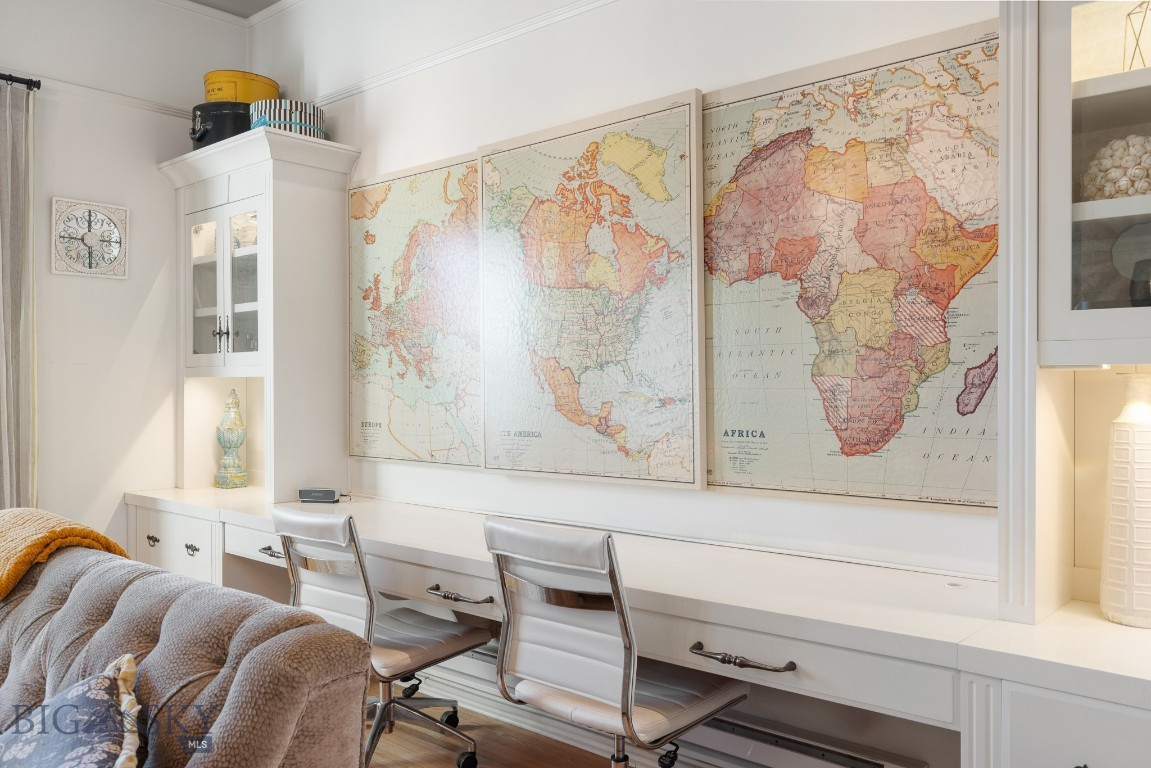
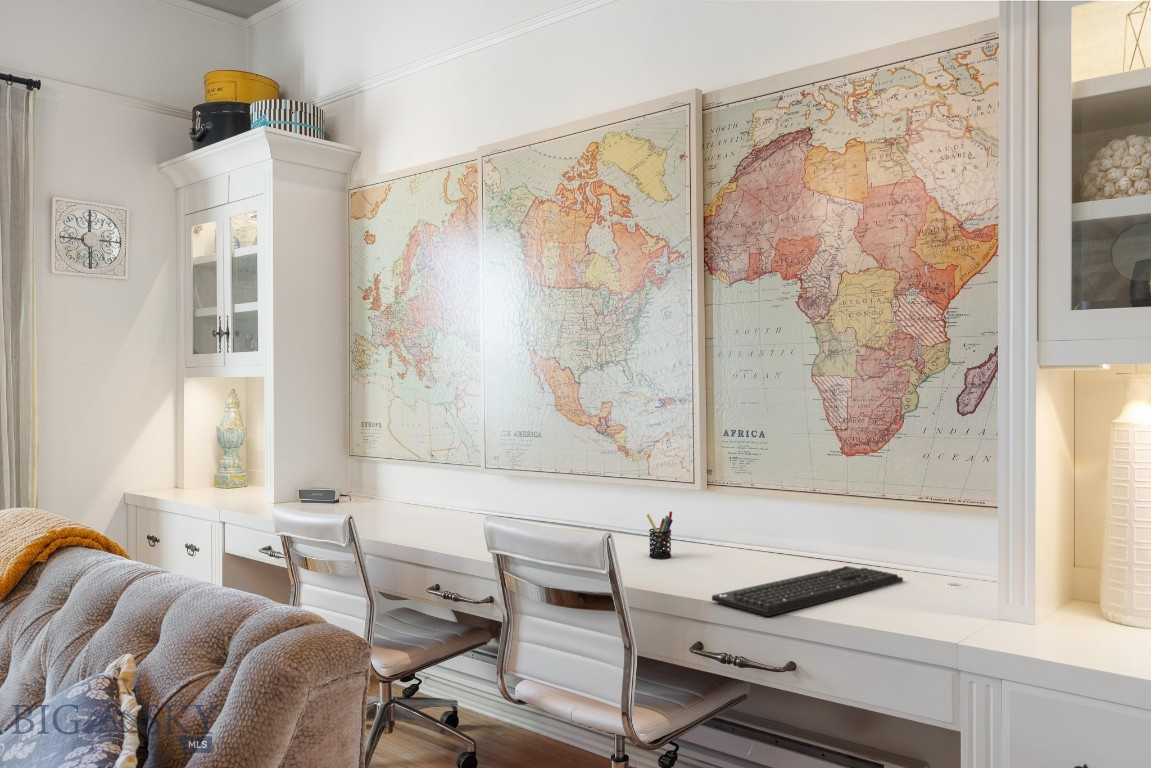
+ keyboard [711,565,904,617]
+ pen holder [645,510,674,560]
